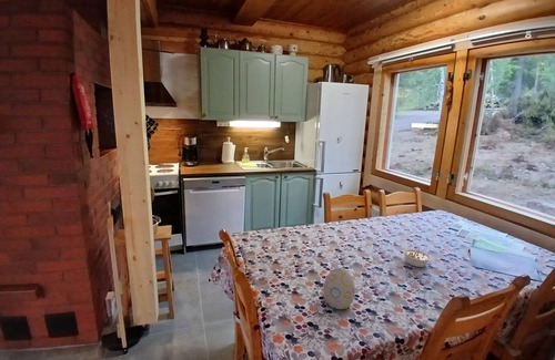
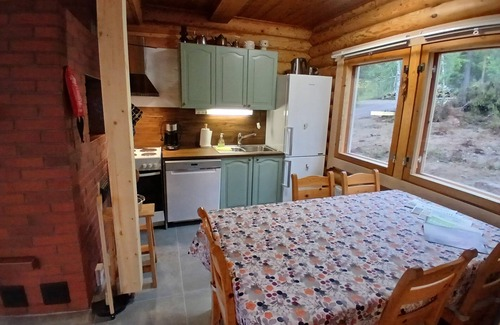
- legume [402,248,433,268]
- decorative egg [322,267,356,310]
